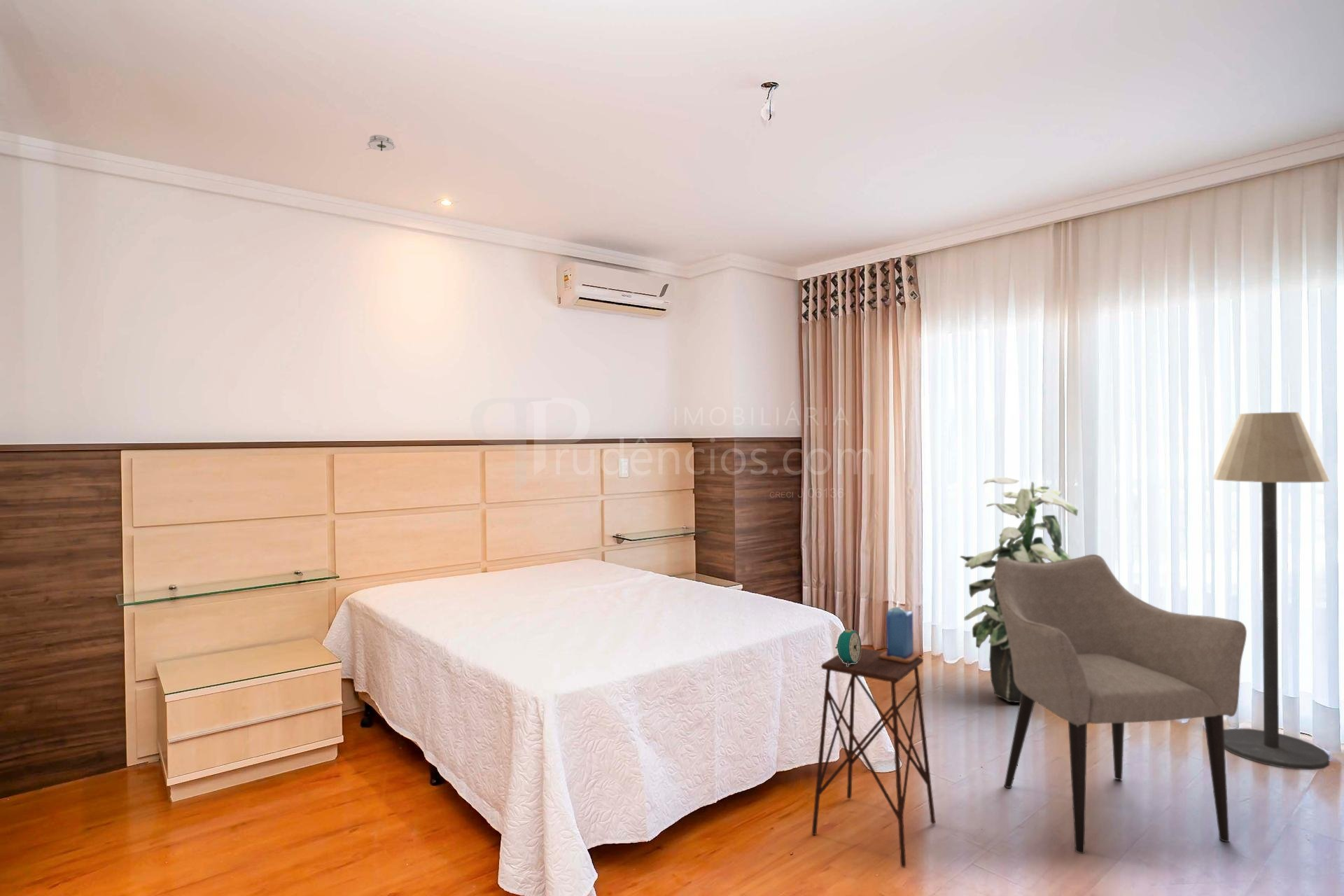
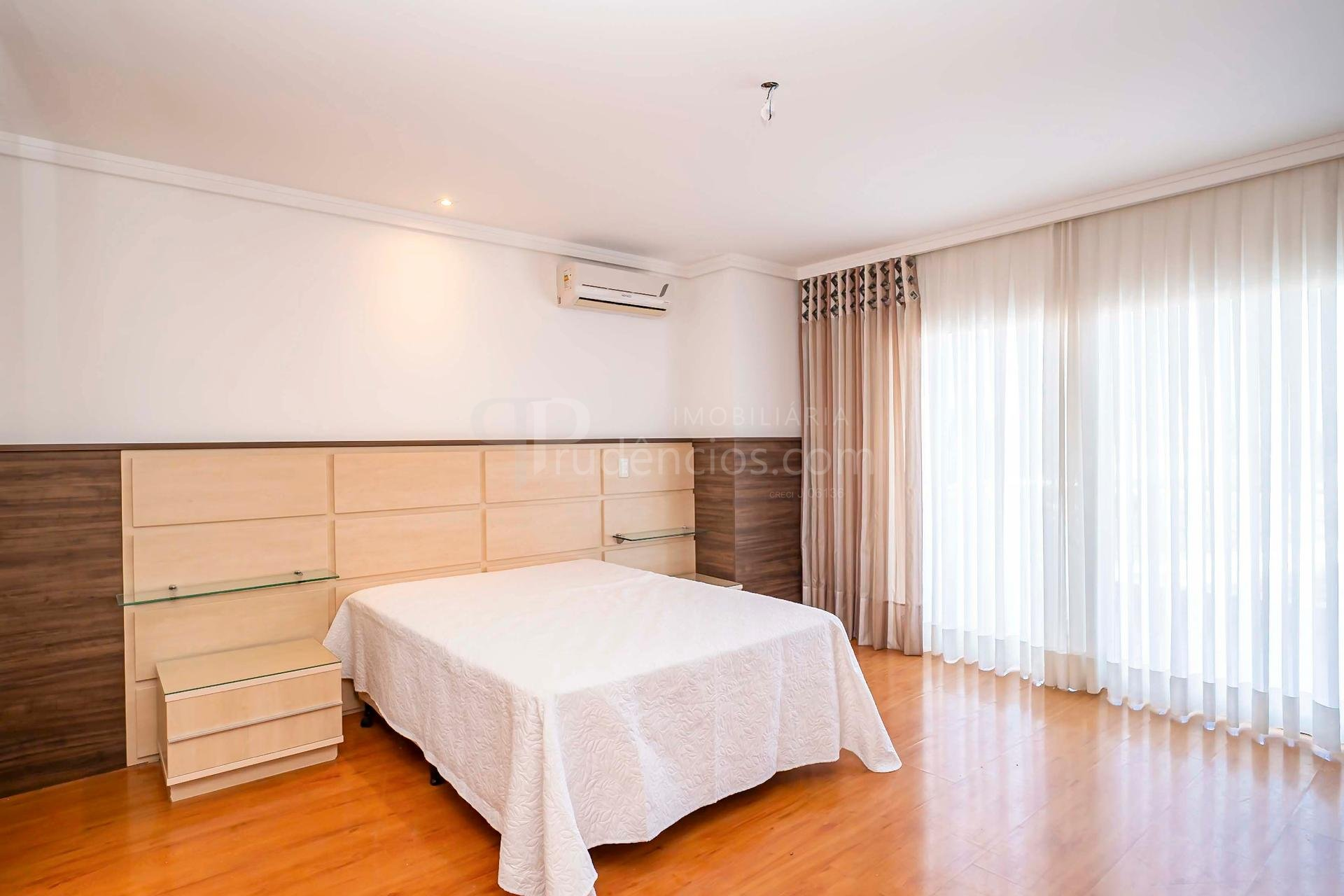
- indoor plant [959,477,1079,703]
- armchair [994,554,1247,854]
- side table [811,647,936,868]
- floor lamp [1212,412,1331,771]
- smoke detector [365,134,396,152]
- alarm clock [834,628,862,666]
- candle [879,600,920,664]
